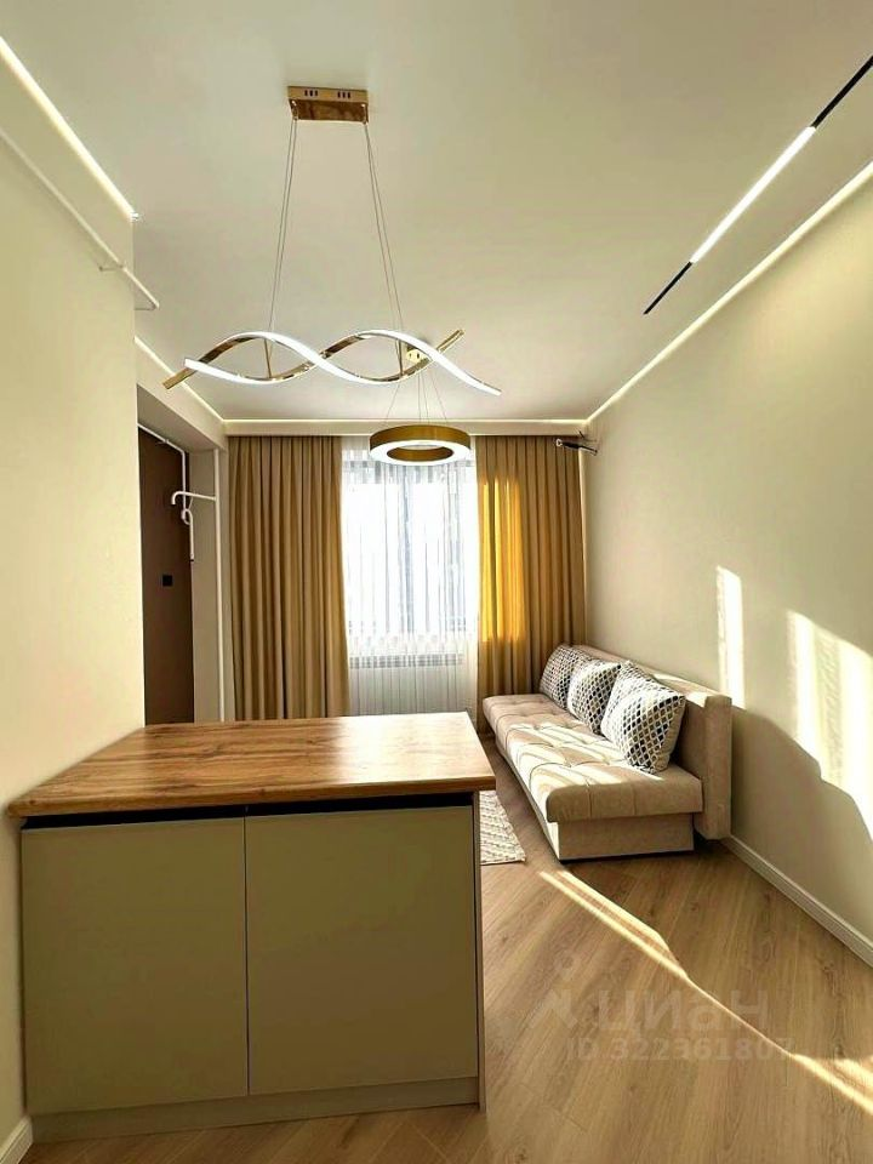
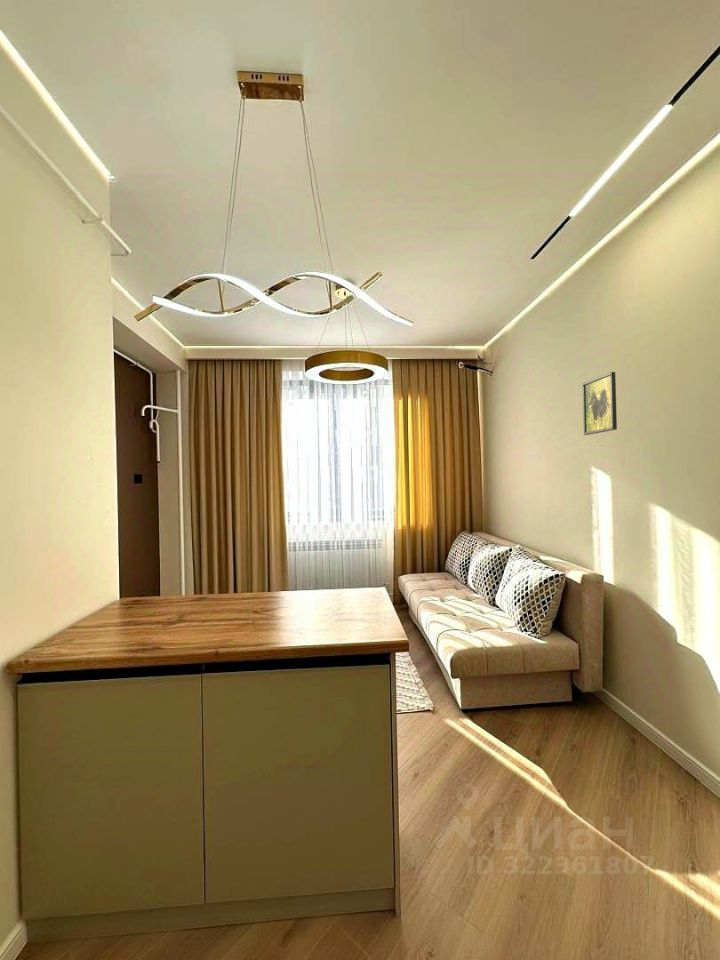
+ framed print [582,371,618,436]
